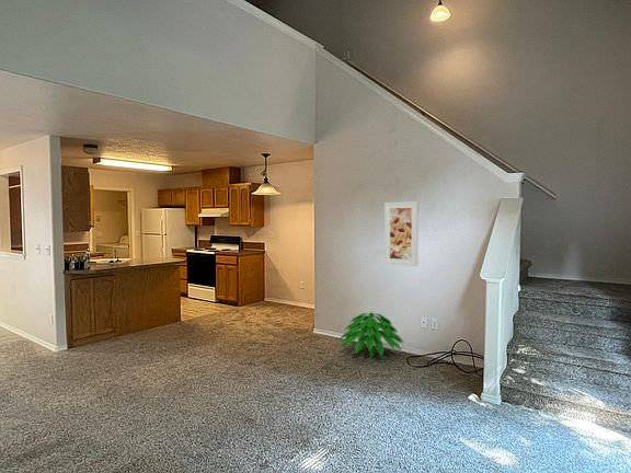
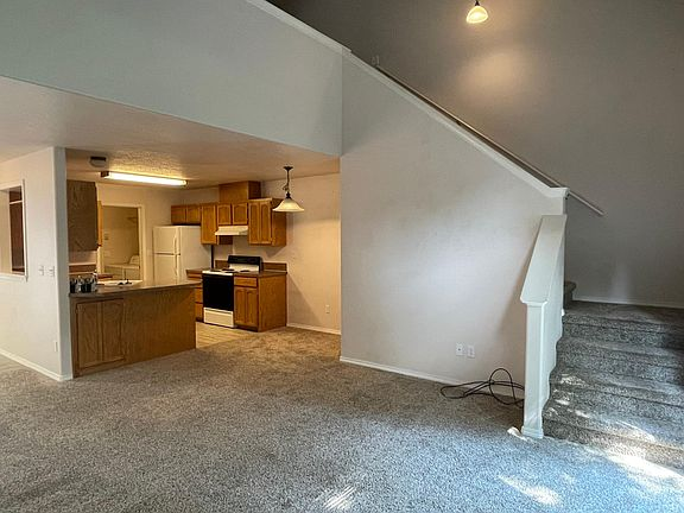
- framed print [383,200,420,267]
- indoor plant [339,310,405,357]
